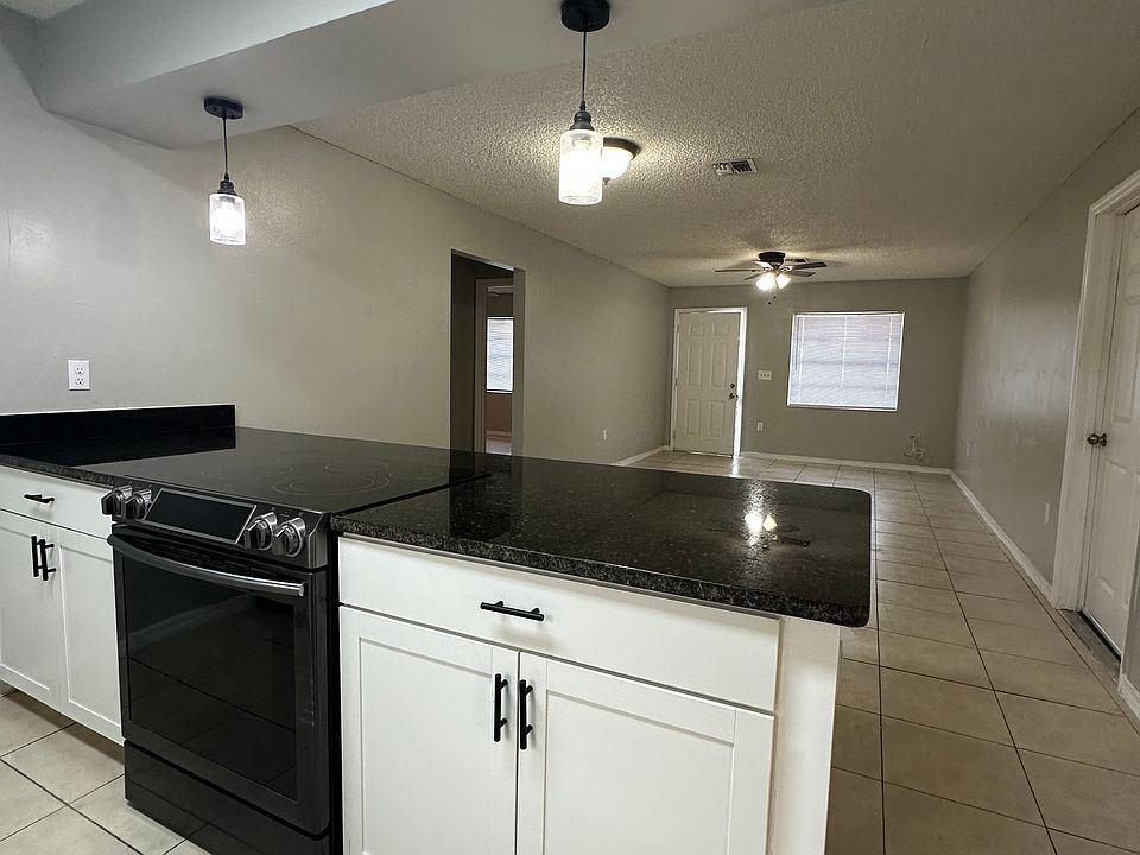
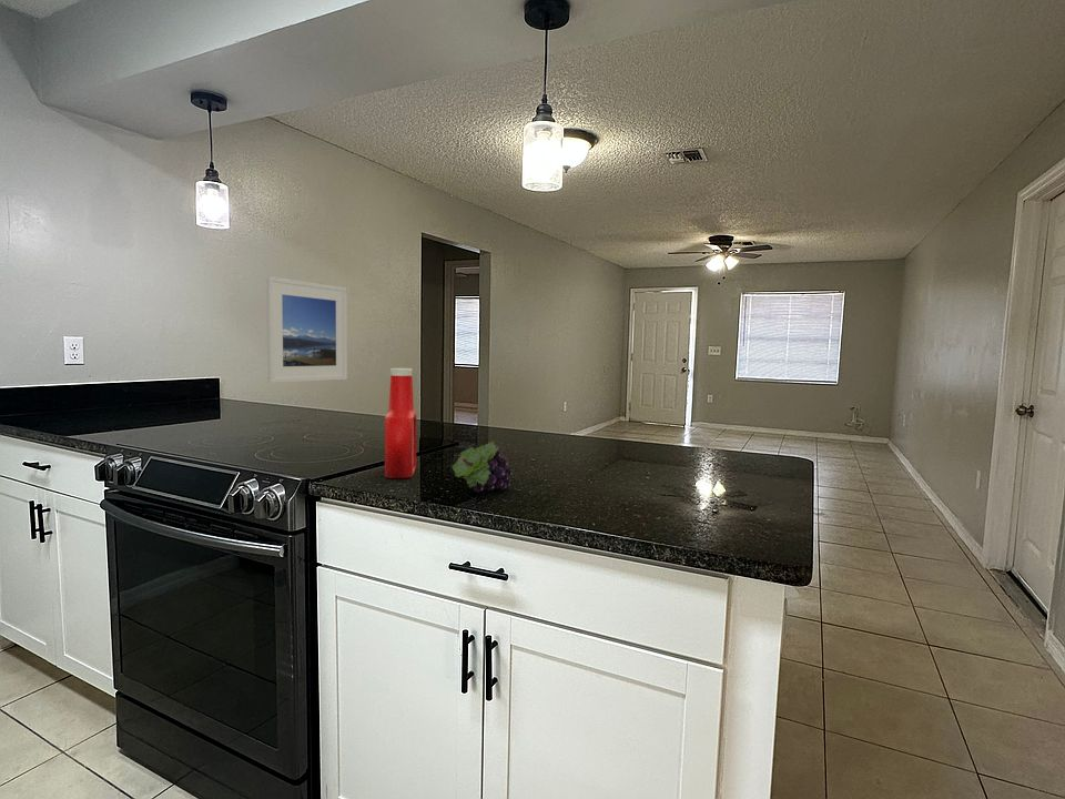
+ fruit [450,441,514,494]
+ soap bottle [384,367,417,479]
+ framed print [265,275,348,384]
